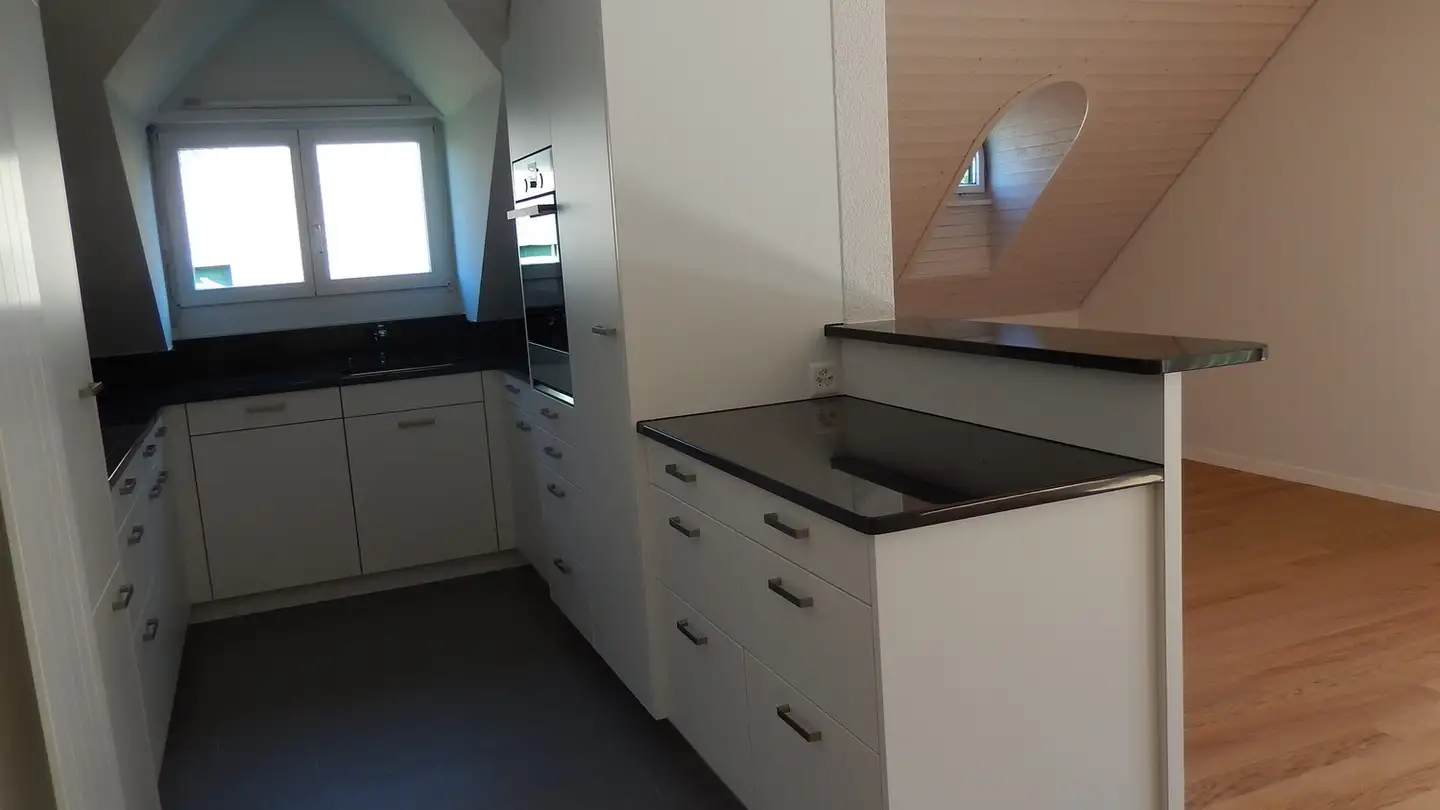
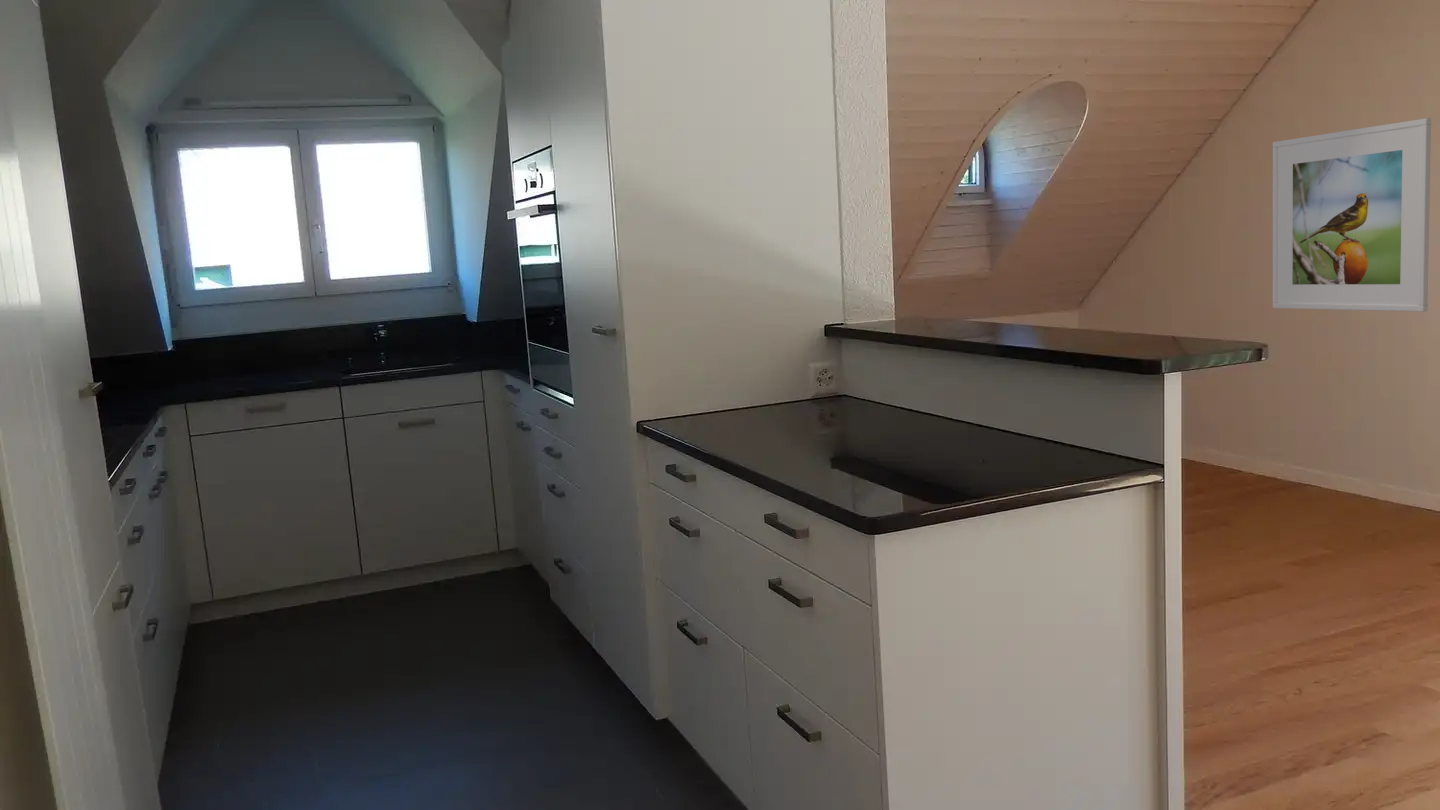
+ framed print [1272,117,1432,313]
